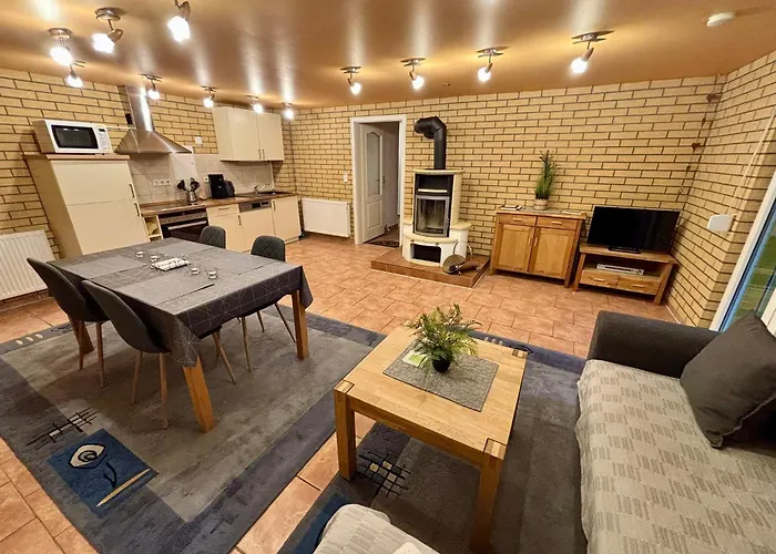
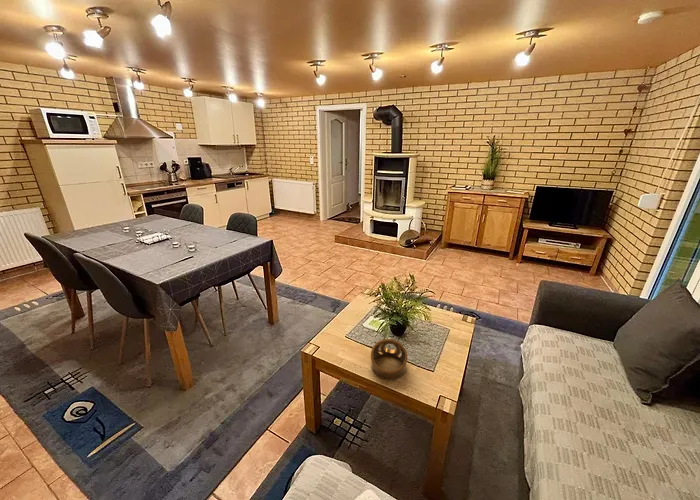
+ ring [370,338,408,380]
